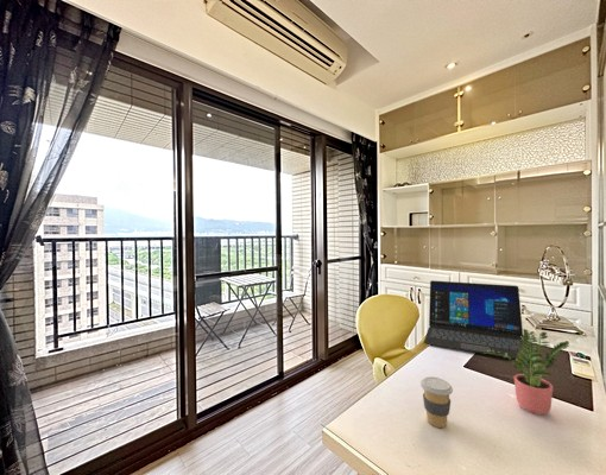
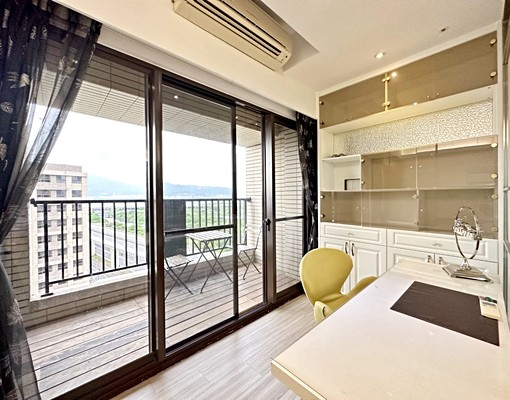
- coffee cup [419,375,454,429]
- potted plant [482,328,570,416]
- laptop [423,279,530,360]
